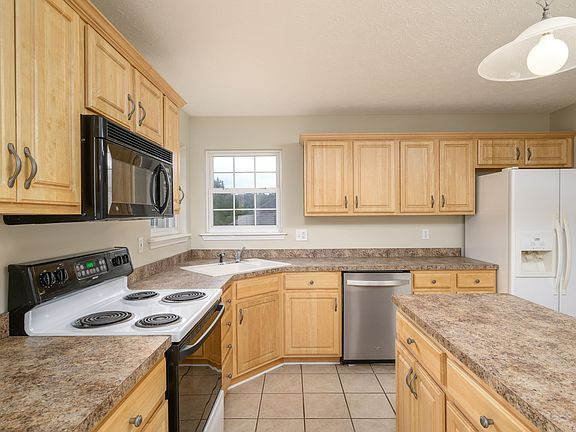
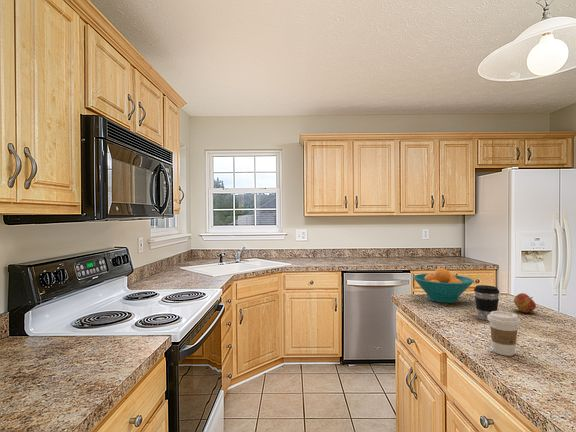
+ coffee cup [473,284,501,321]
+ fruit bowl [412,267,475,304]
+ apple [513,292,537,313]
+ coffee cup [487,310,521,357]
